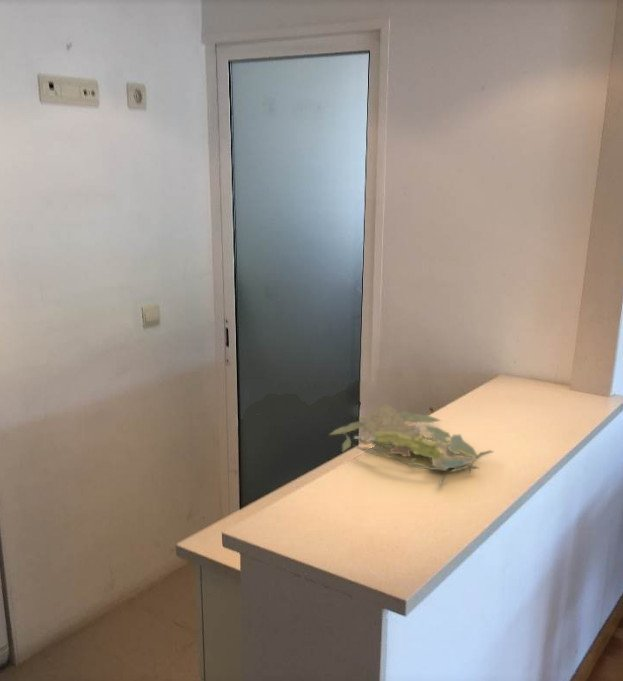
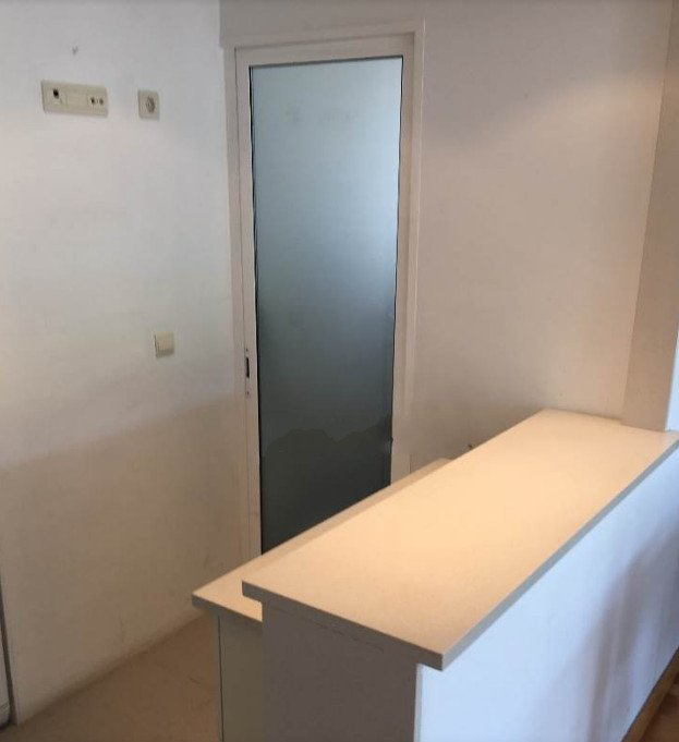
- plant [328,403,494,488]
